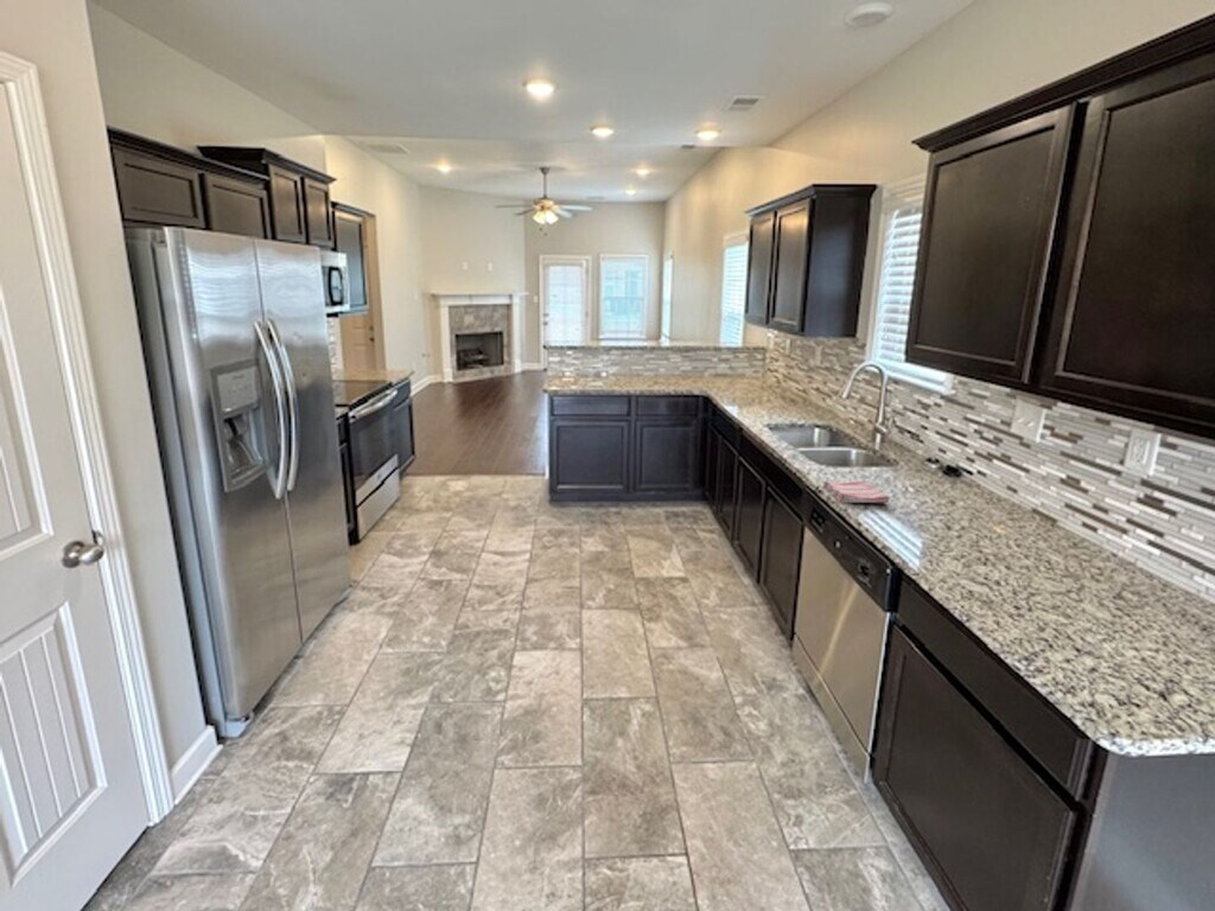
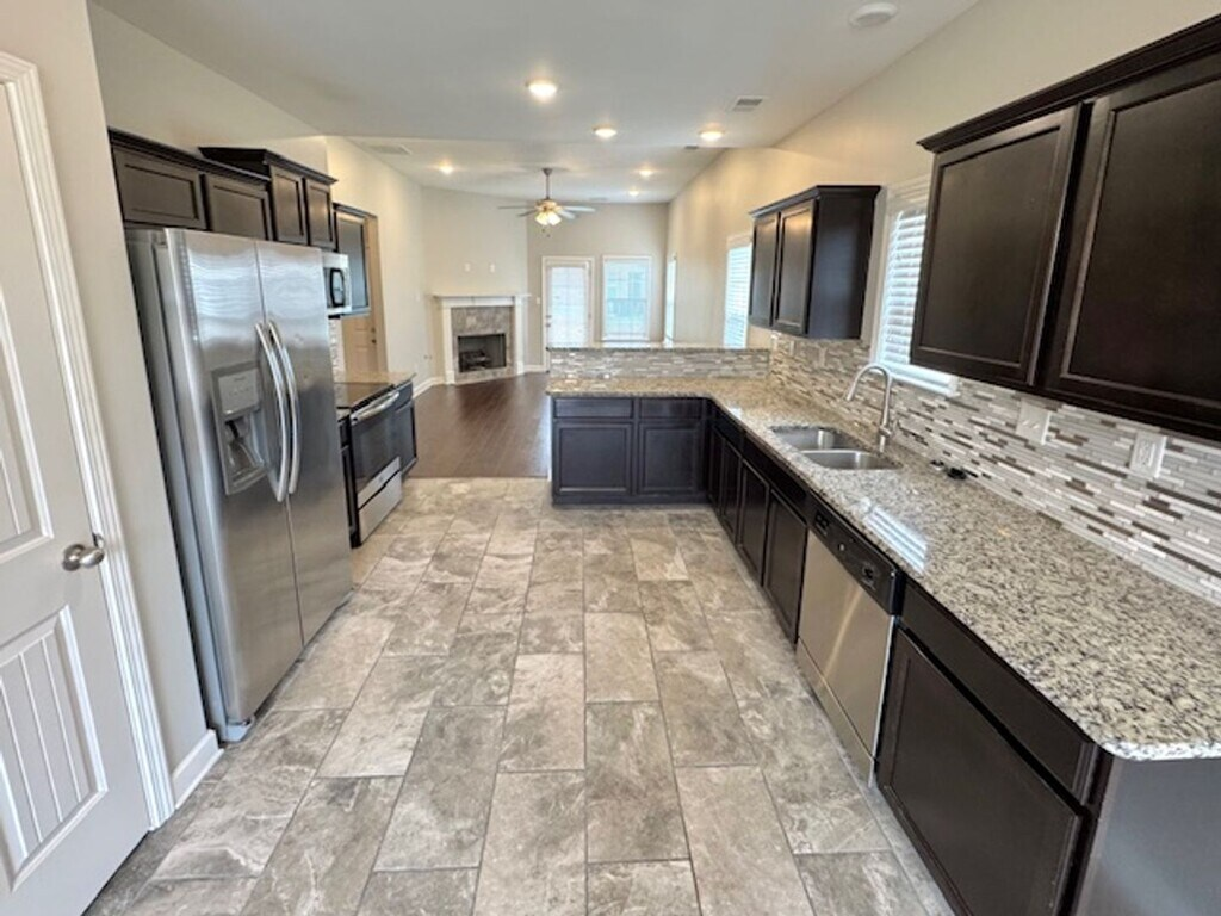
- dish towel [822,479,891,504]
